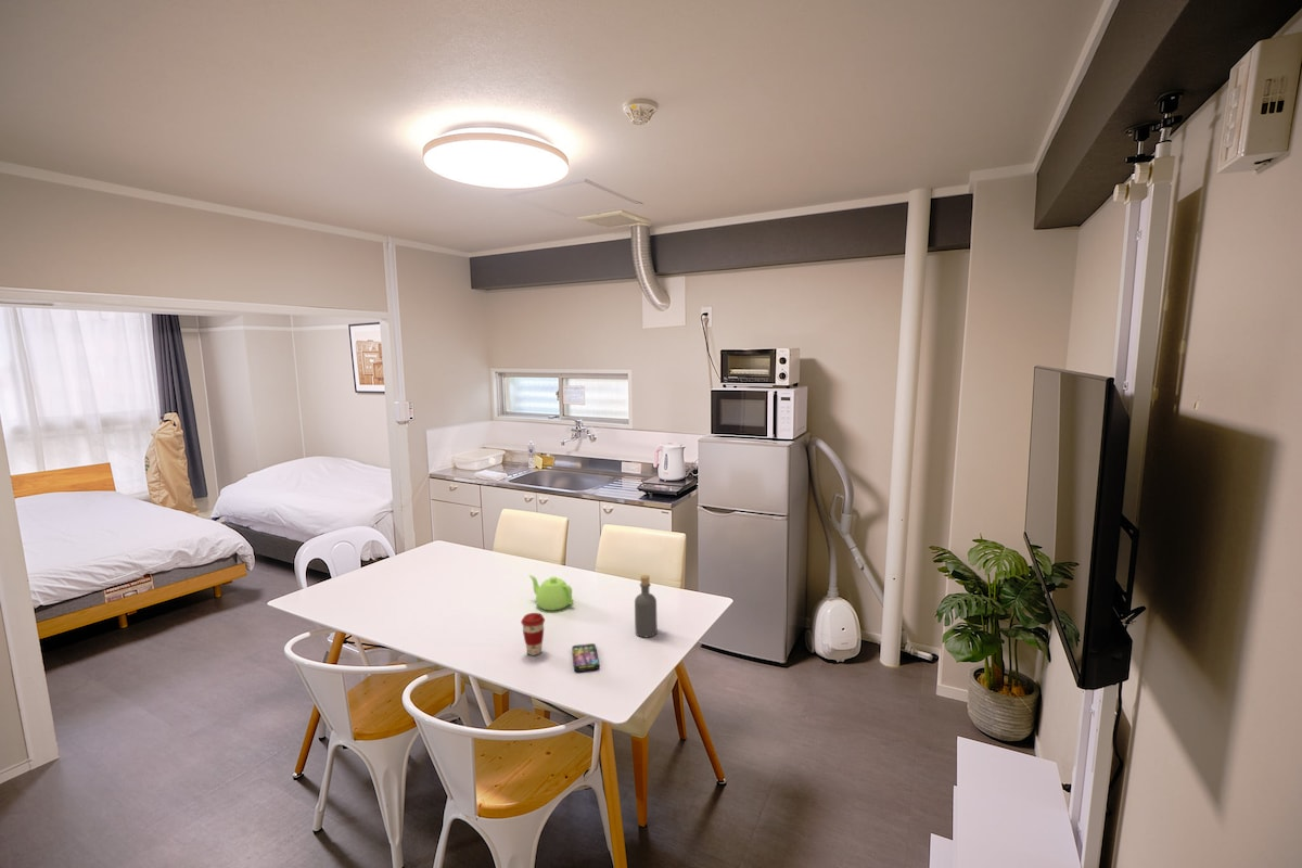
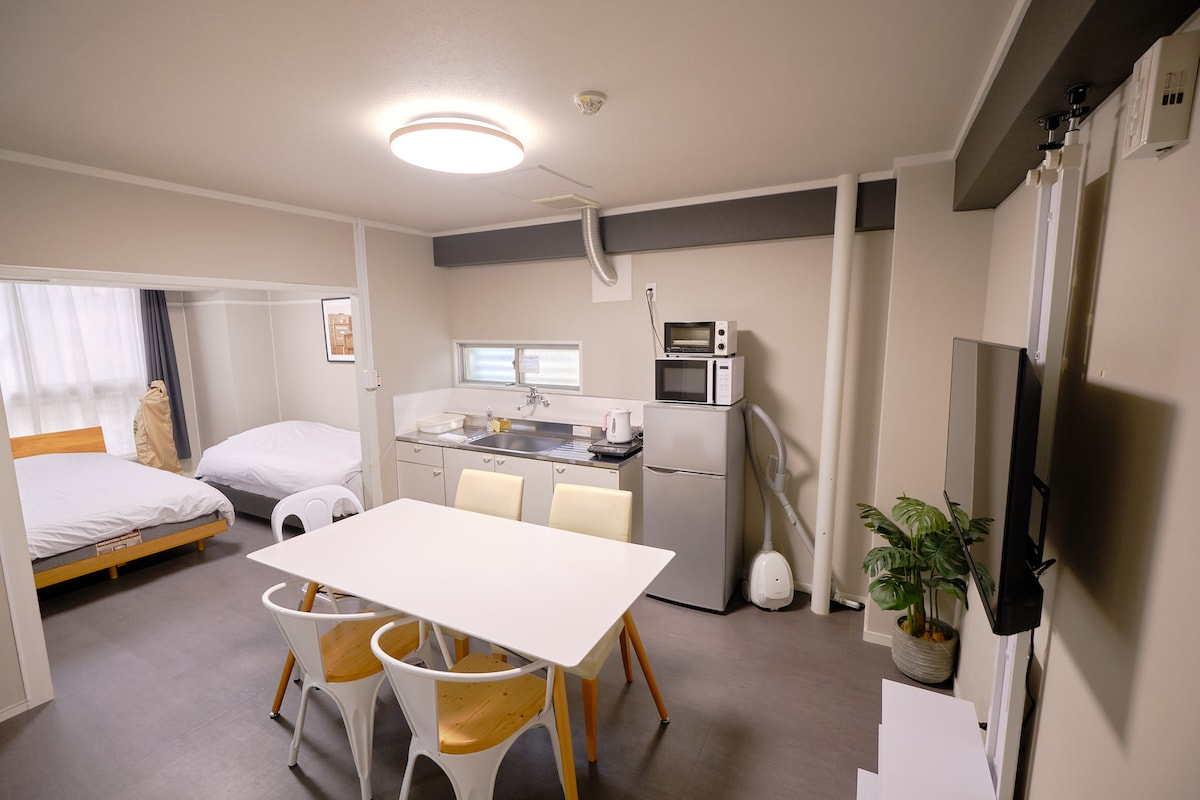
- bottle [634,574,659,638]
- coffee cup [520,612,546,656]
- teapot [528,574,575,612]
- smartphone [571,642,600,673]
